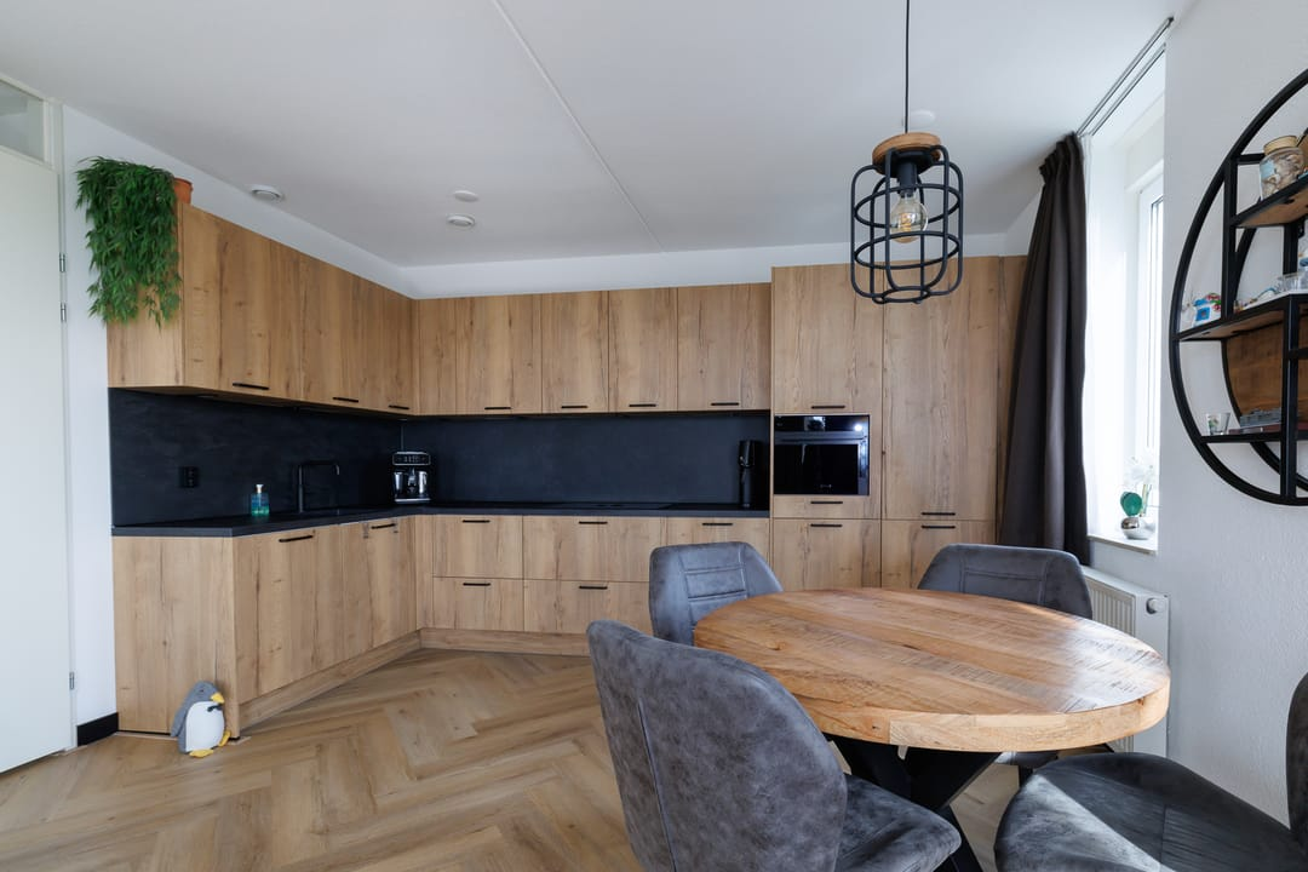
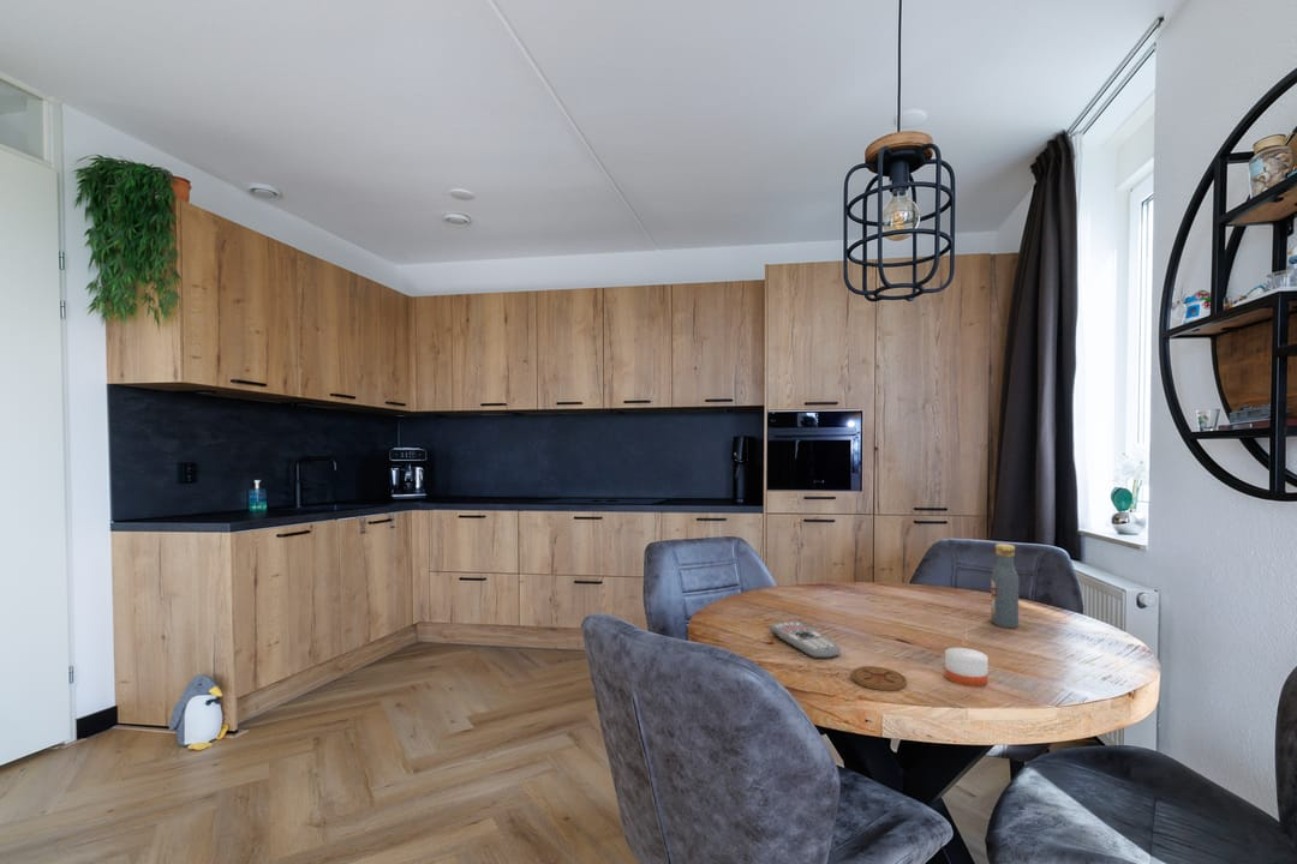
+ candle [944,647,990,688]
+ vodka [990,542,1020,629]
+ coaster [850,665,908,692]
+ remote control [769,620,842,660]
